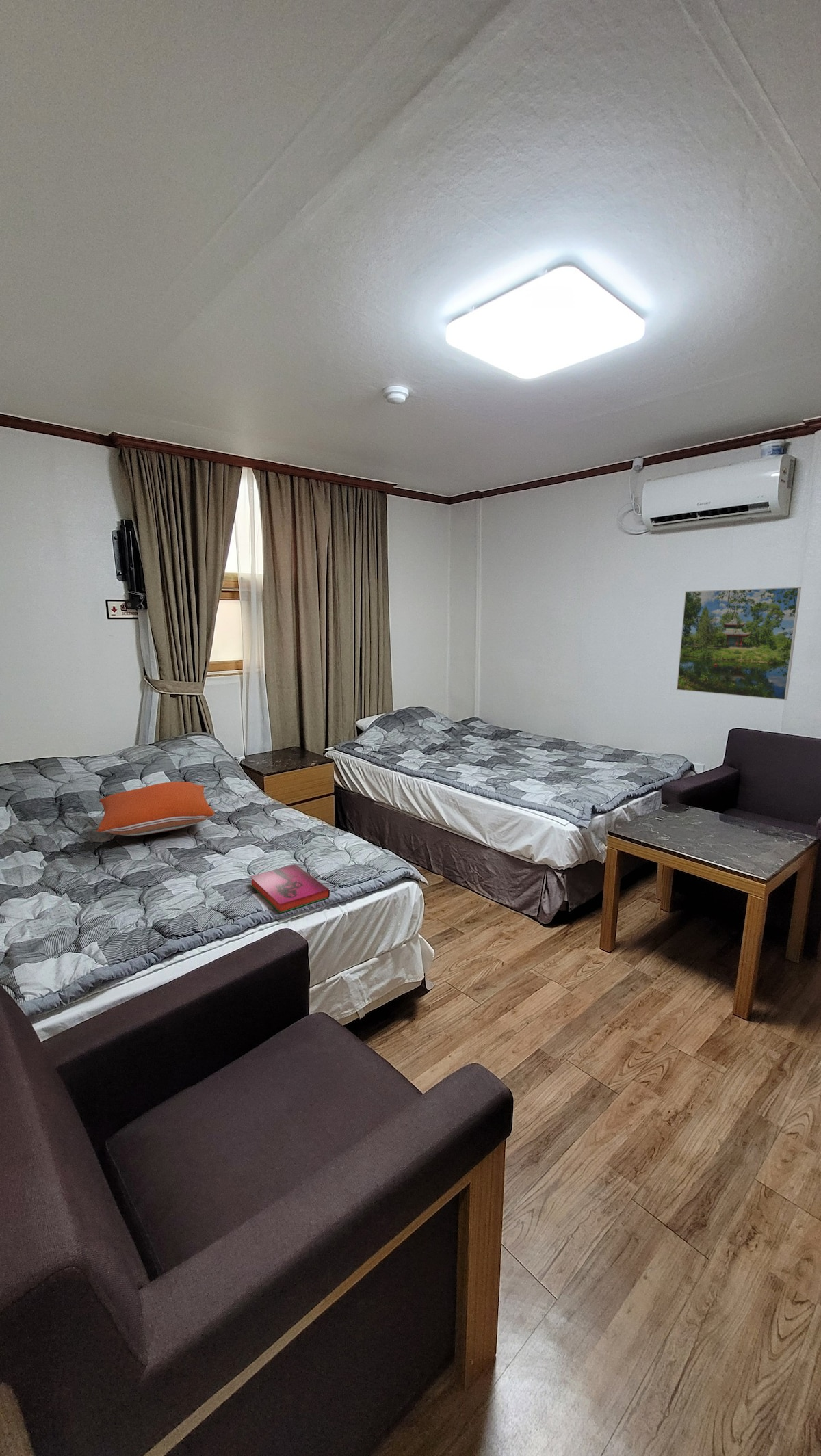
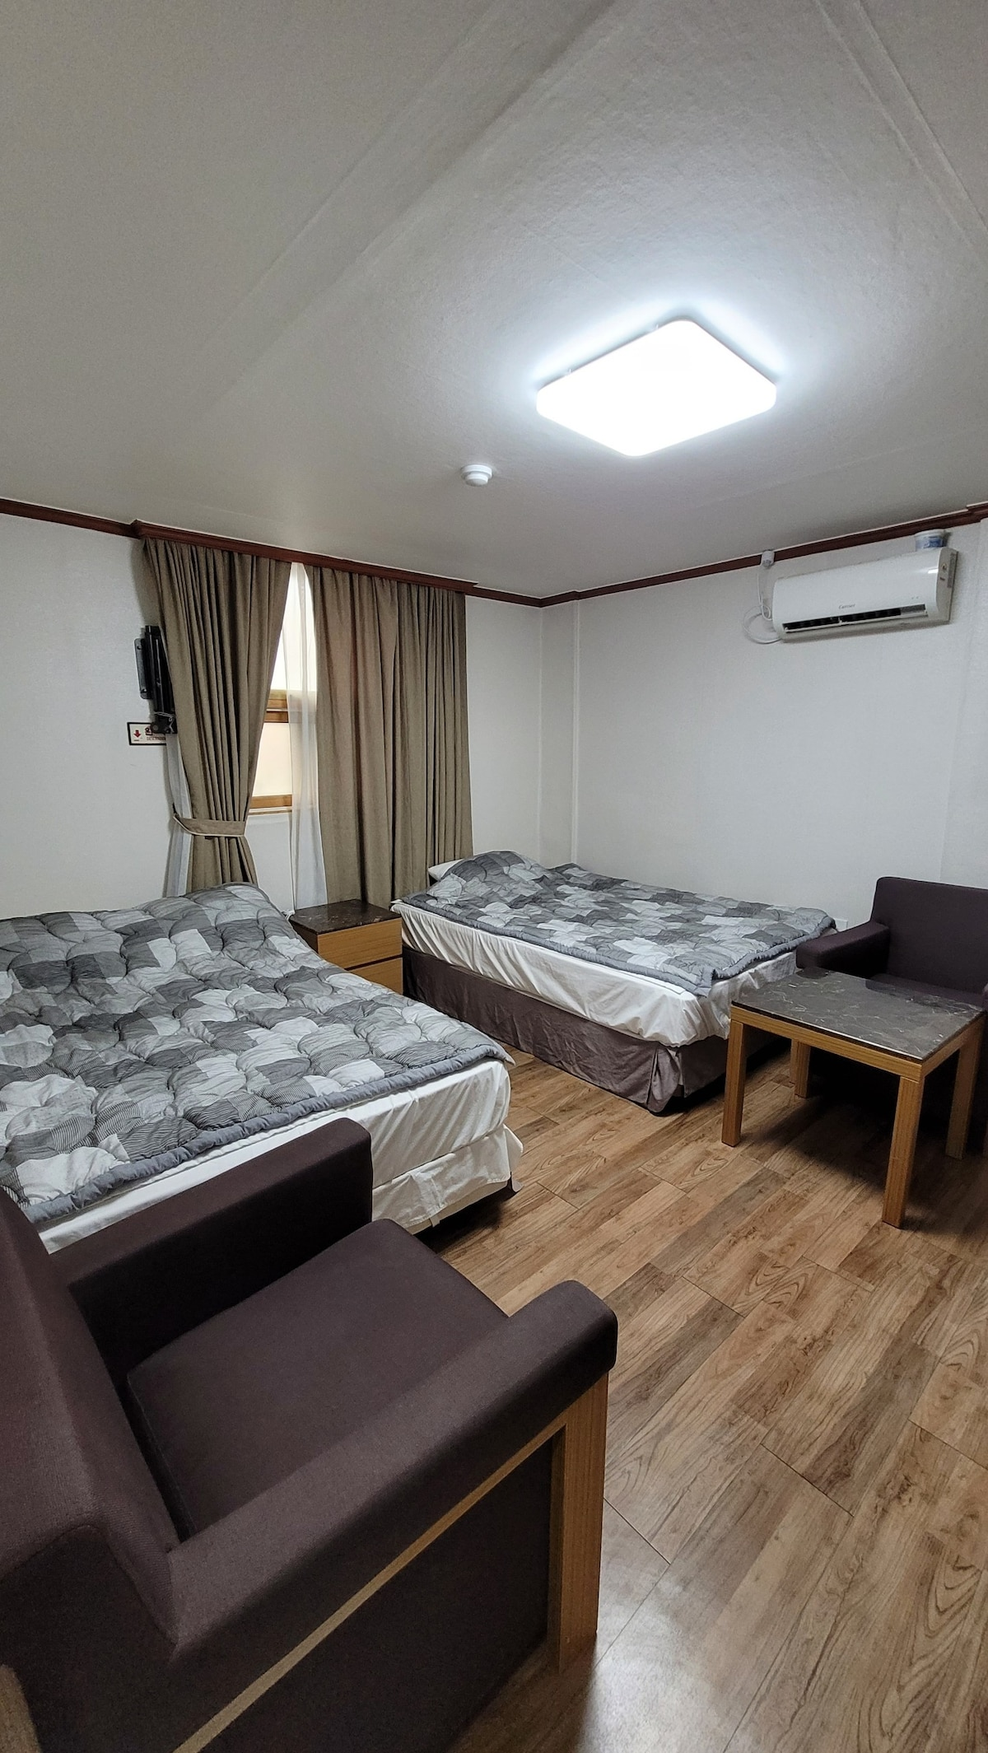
- pillow [96,781,215,836]
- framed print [676,587,802,700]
- hardback book [249,863,330,914]
